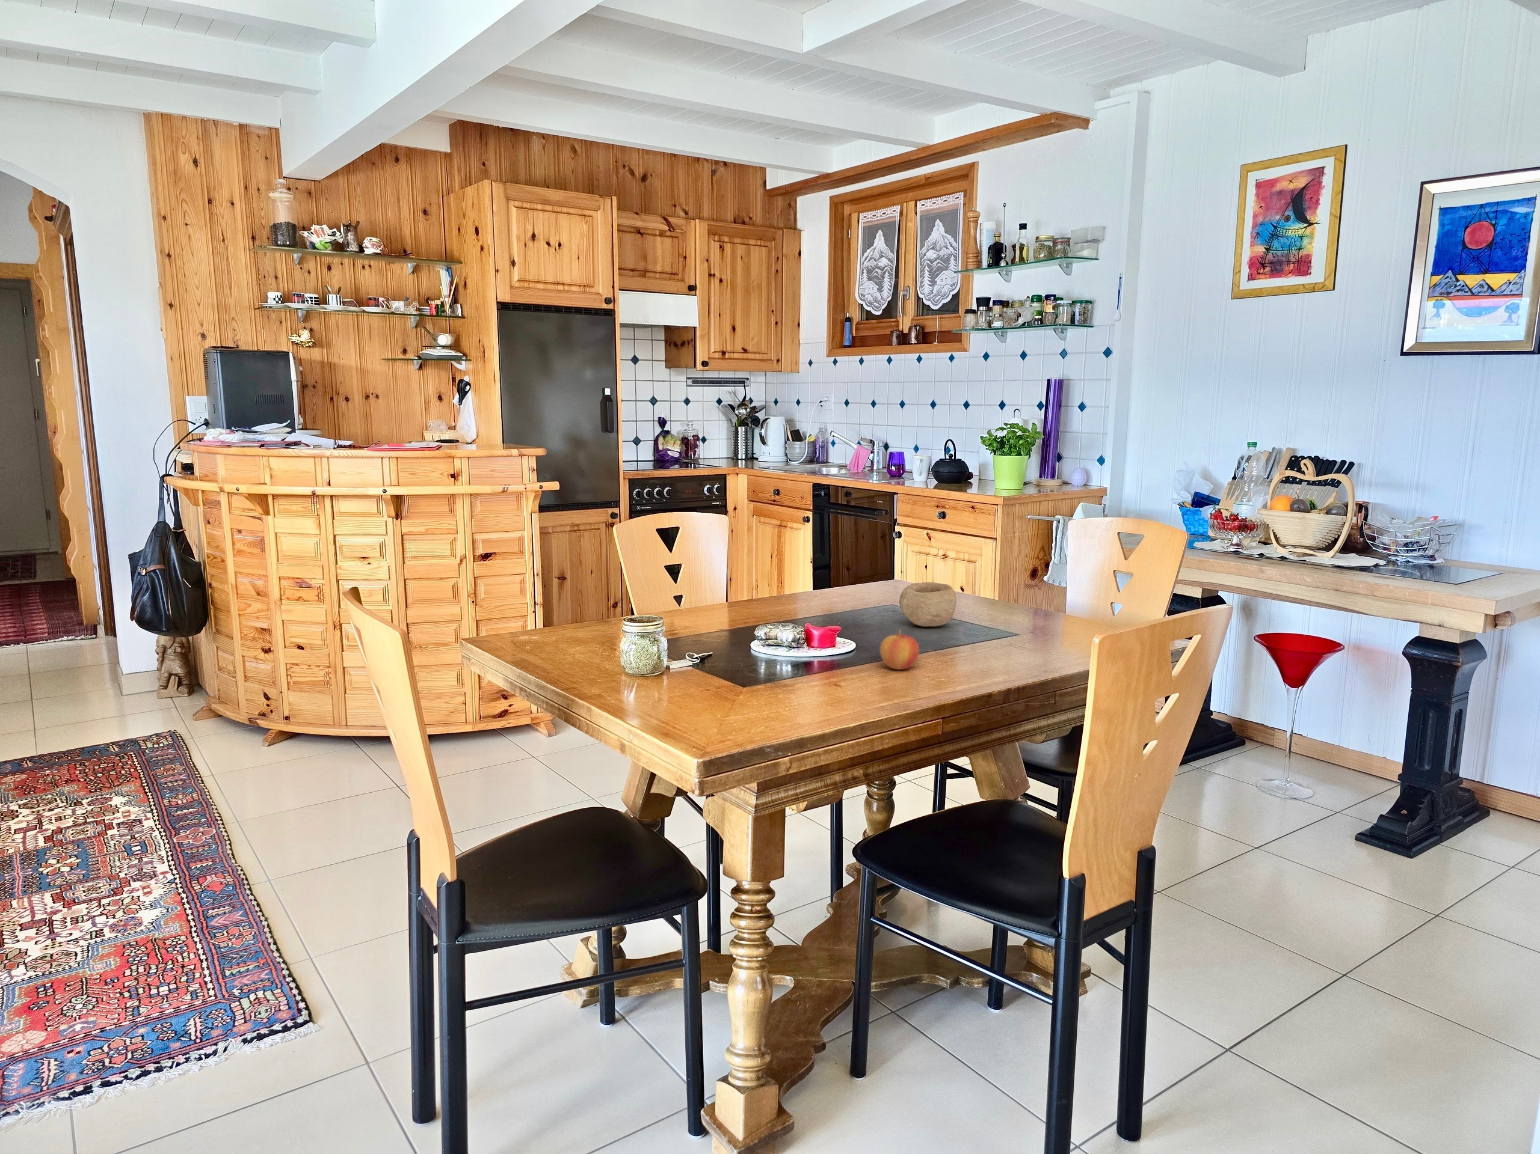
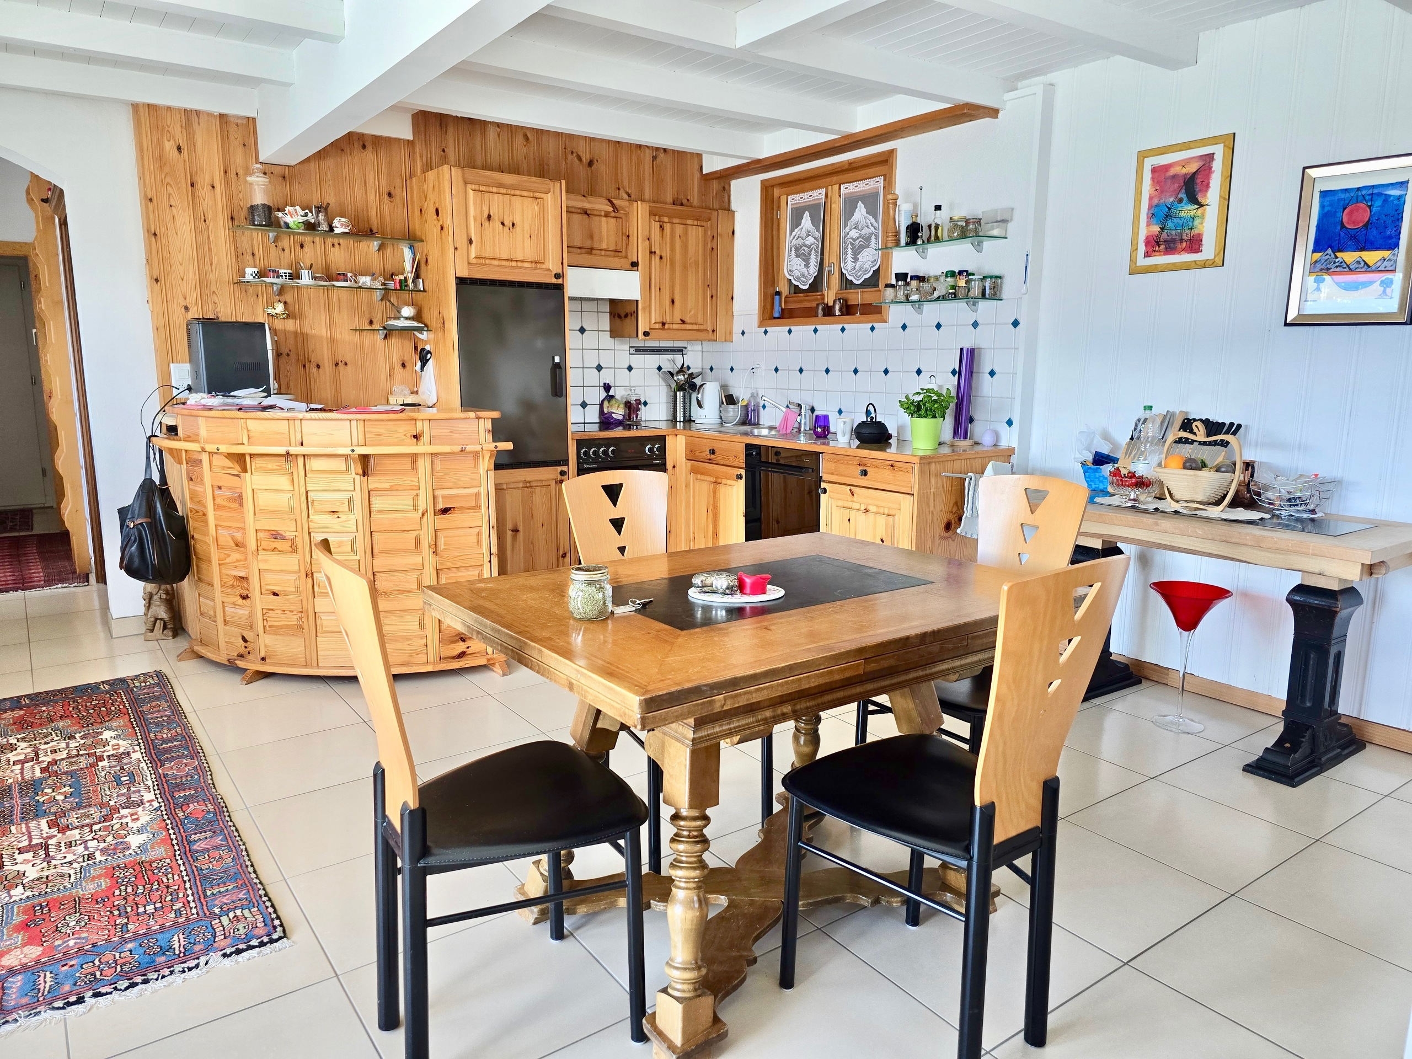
- apple [879,629,920,670]
- bowl [899,581,957,628]
